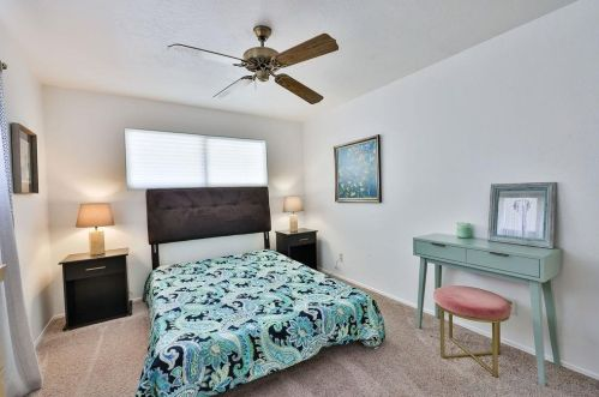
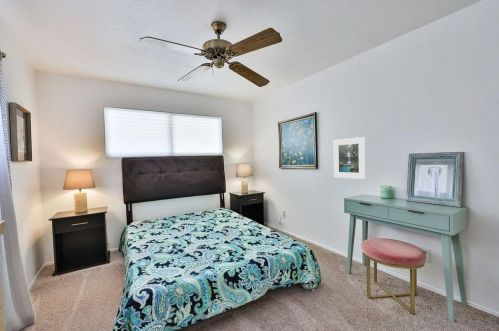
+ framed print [333,136,366,180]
